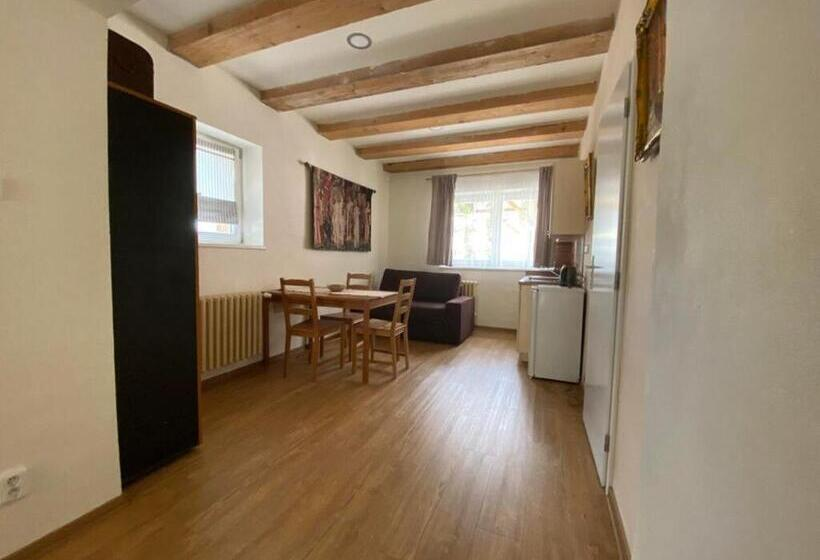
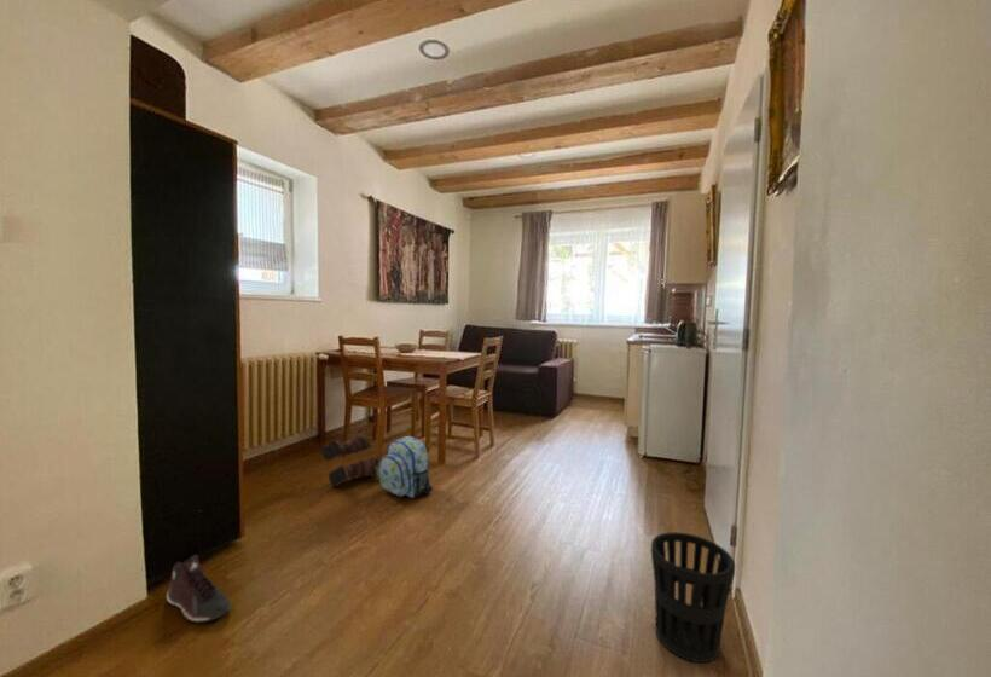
+ wastebasket [650,531,736,664]
+ sneaker [166,554,232,624]
+ backpack [378,435,434,499]
+ boots [320,433,379,488]
